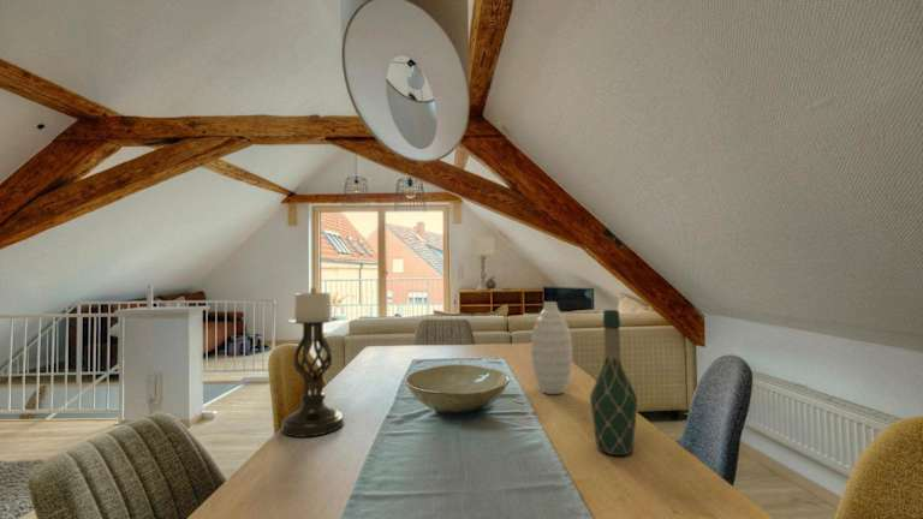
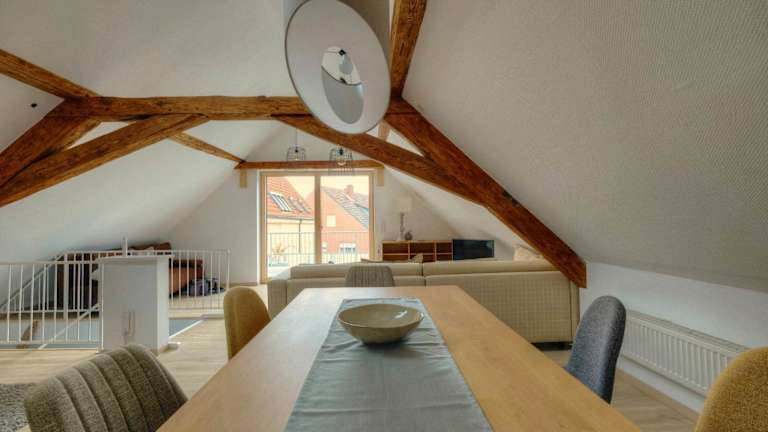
- candle holder [280,287,345,439]
- vase [530,300,573,395]
- wine bottle [589,309,638,457]
